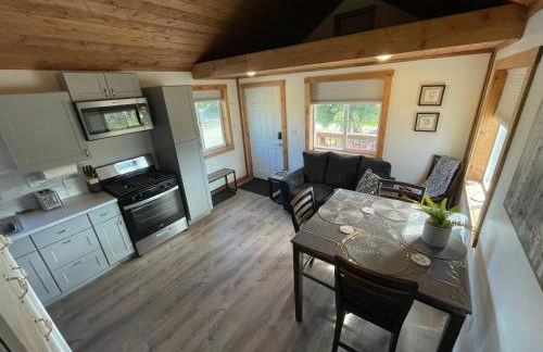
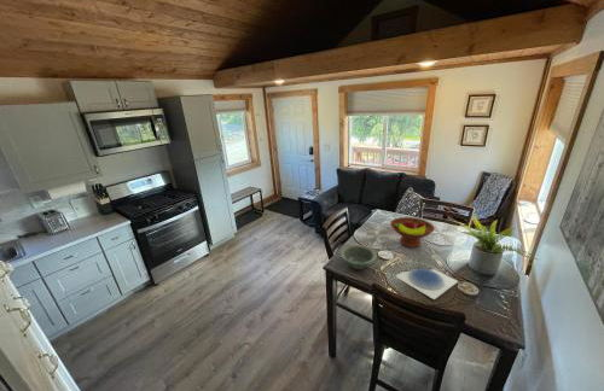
+ bowl [339,244,378,270]
+ fruit bowl [389,216,436,249]
+ plate [395,268,459,300]
